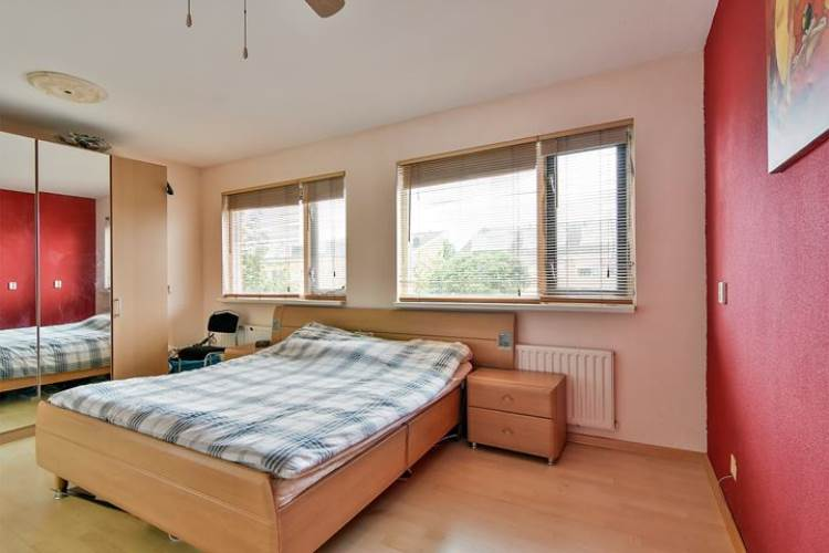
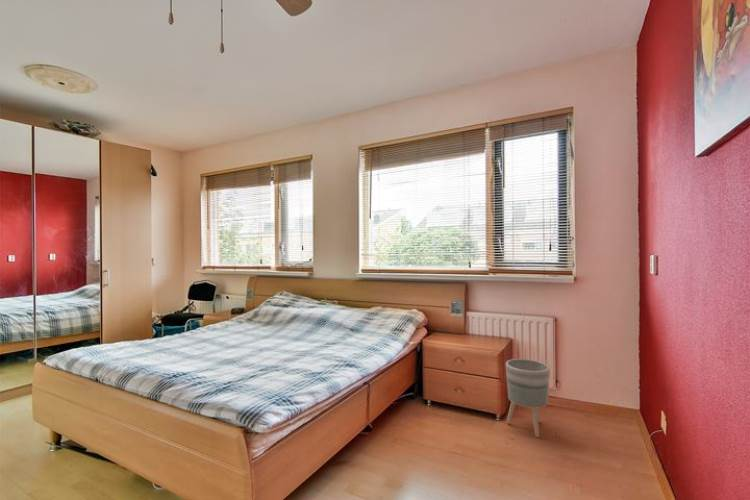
+ planter [505,358,551,438]
